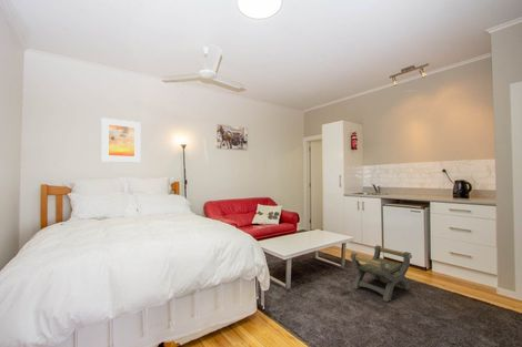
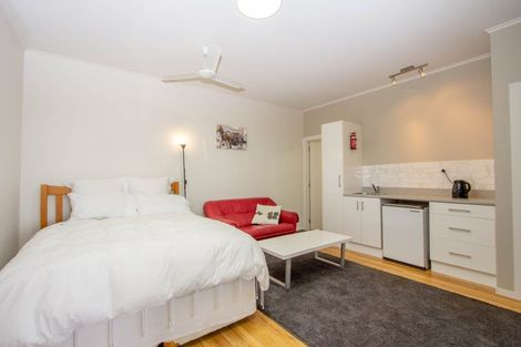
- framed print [100,116,142,163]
- stool [349,244,413,303]
